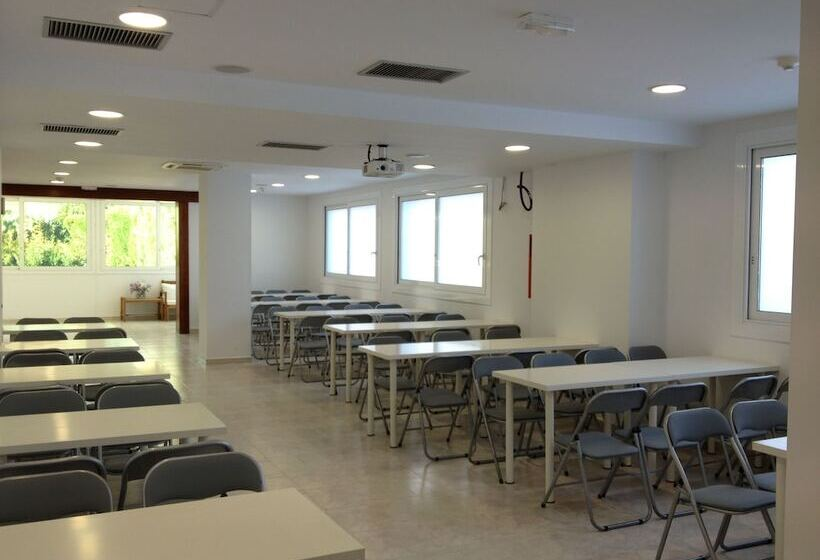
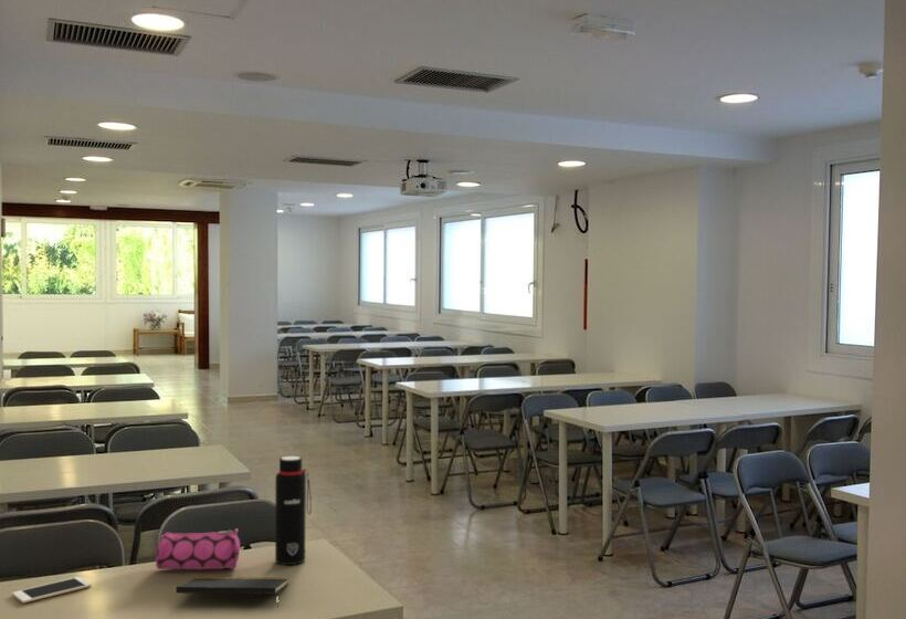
+ pencil case [155,527,242,570]
+ cell phone [11,576,93,605]
+ water bottle [274,455,313,566]
+ notepad [175,576,291,608]
